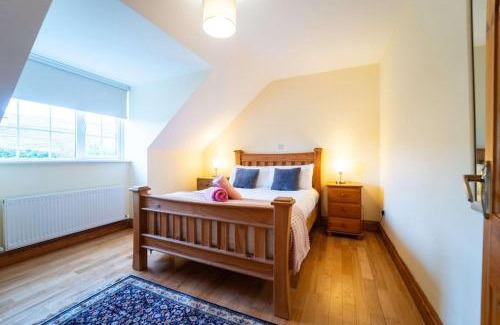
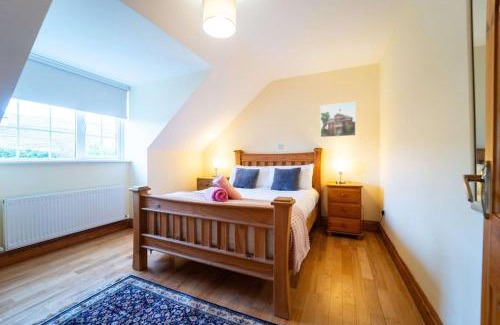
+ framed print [319,101,357,138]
